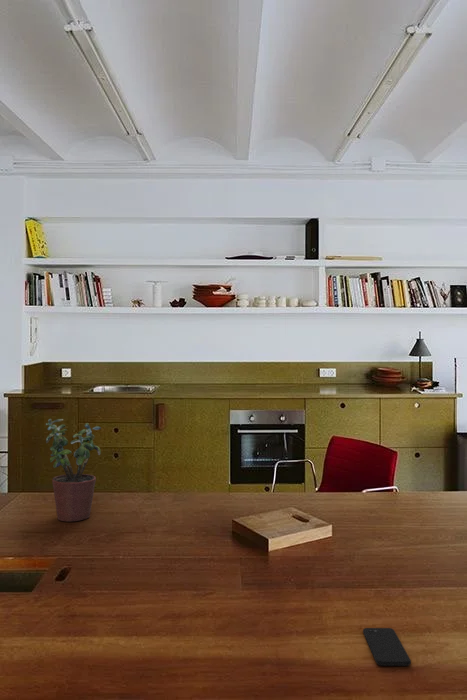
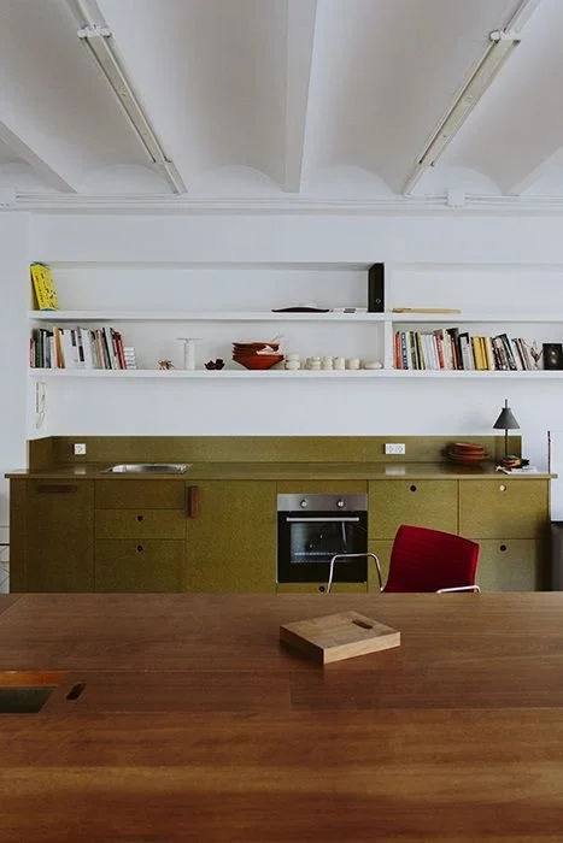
- potted plant [45,418,102,522]
- smartphone [362,627,412,667]
